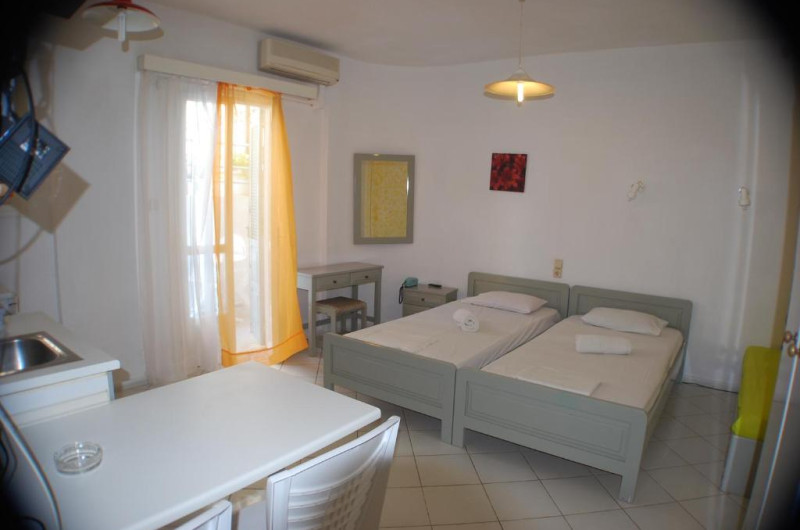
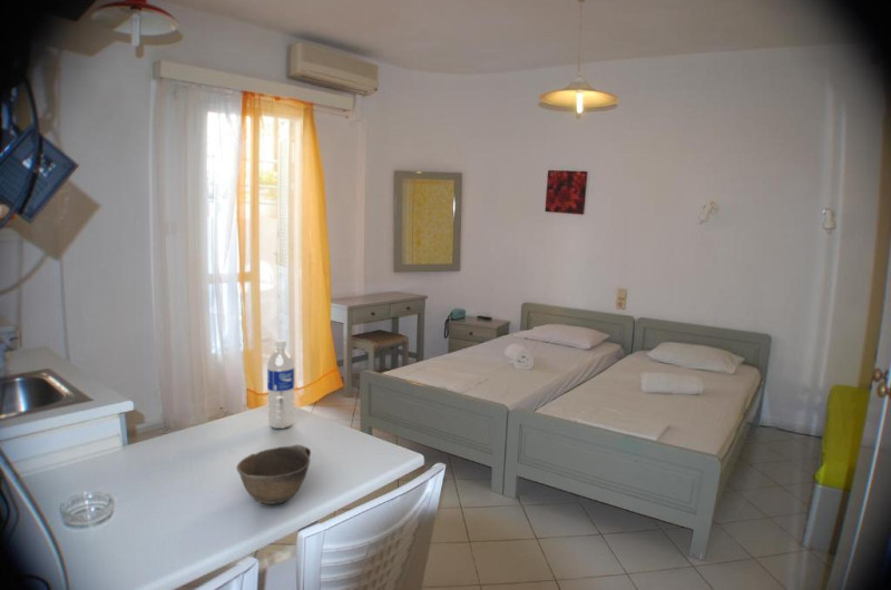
+ bowl [235,444,312,505]
+ water bottle [266,338,295,430]
